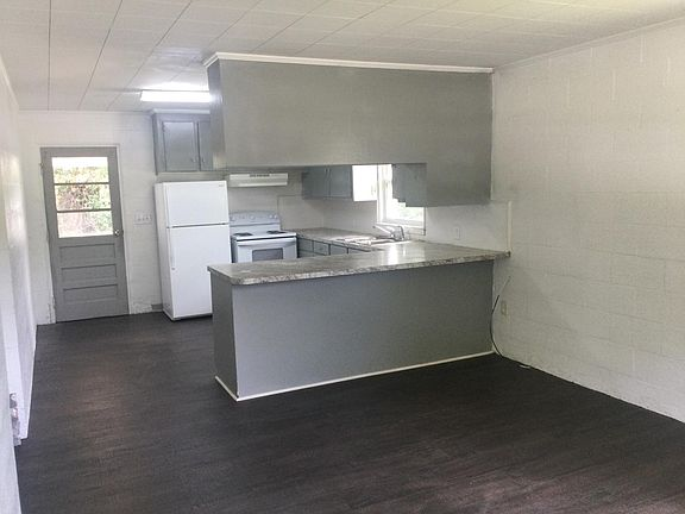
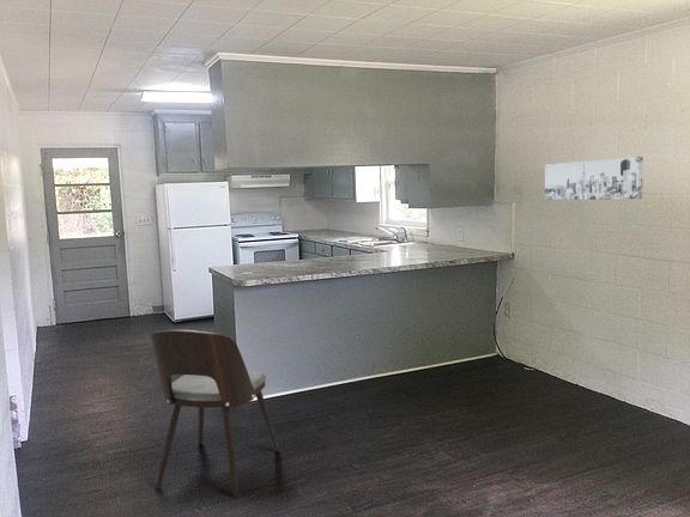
+ dining chair [150,329,280,498]
+ wall art [544,156,644,201]
